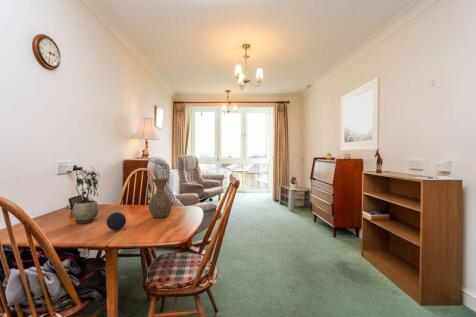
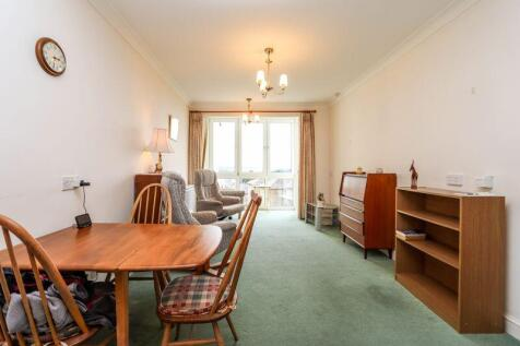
- decorative ball [105,211,127,231]
- potted plant [71,166,101,225]
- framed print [340,76,381,152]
- vase [148,177,173,218]
